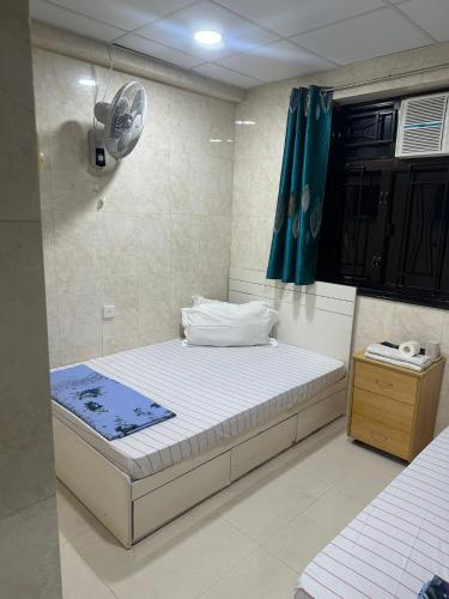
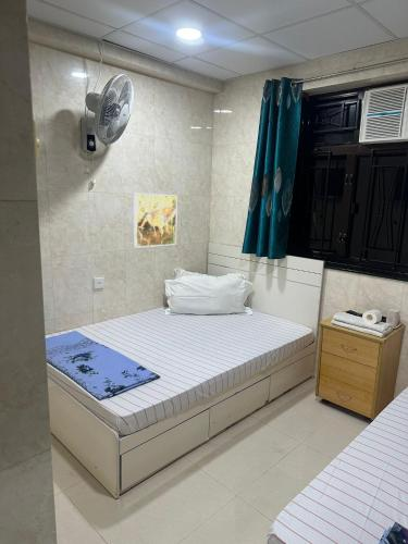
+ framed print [133,193,178,249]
